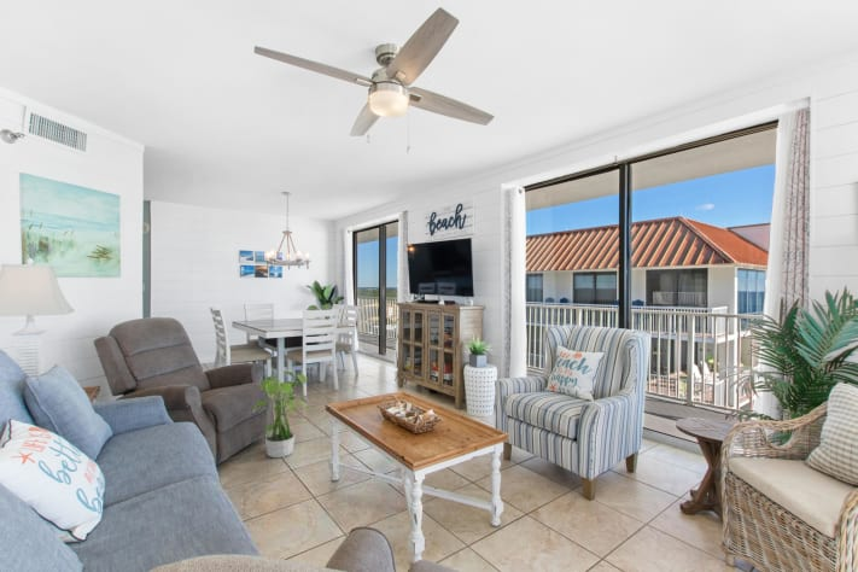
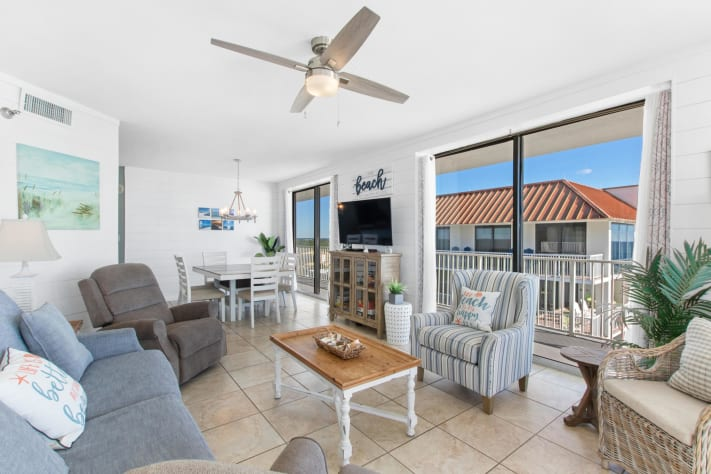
- potted plant [251,370,309,459]
